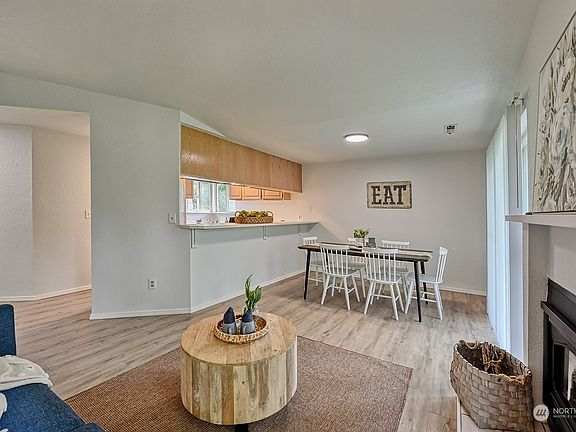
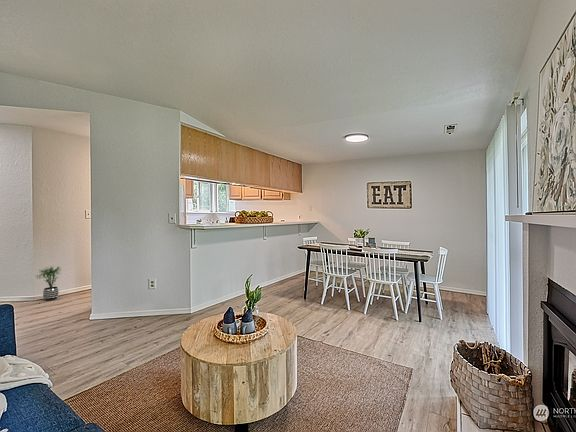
+ potted plant [35,265,63,302]
